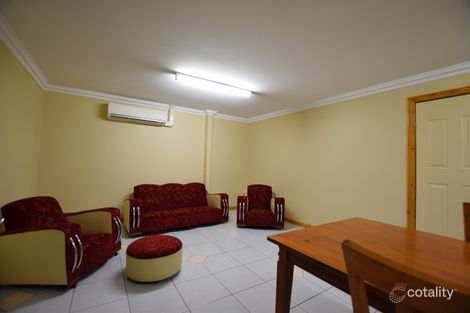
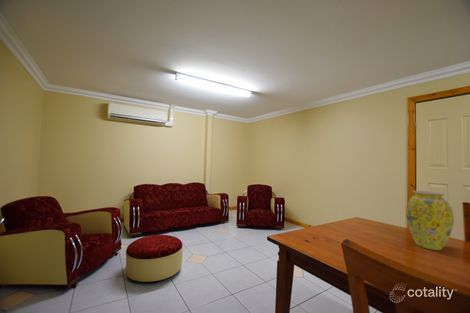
+ vase [405,190,455,251]
